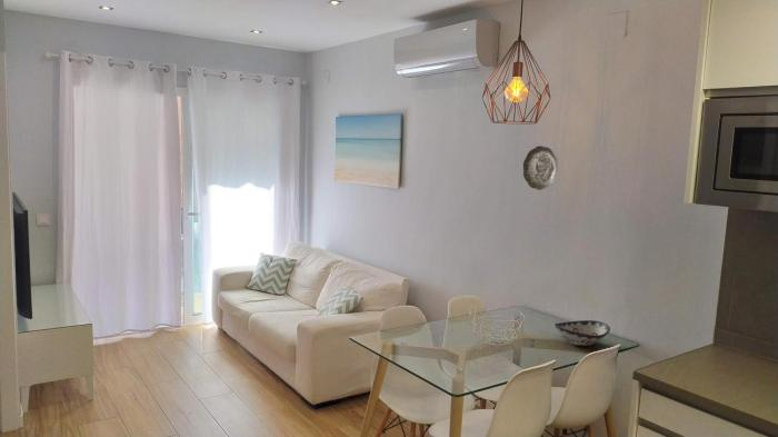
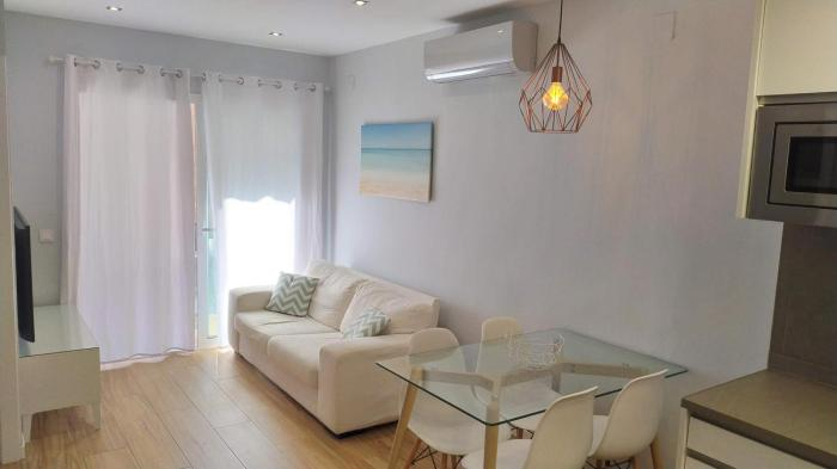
- decorative bowl [553,319,611,347]
- decorative plate [522,145,558,191]
